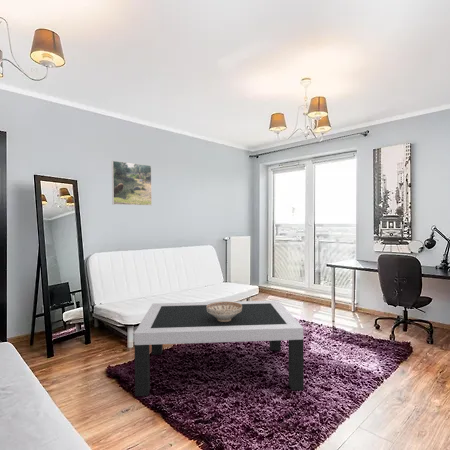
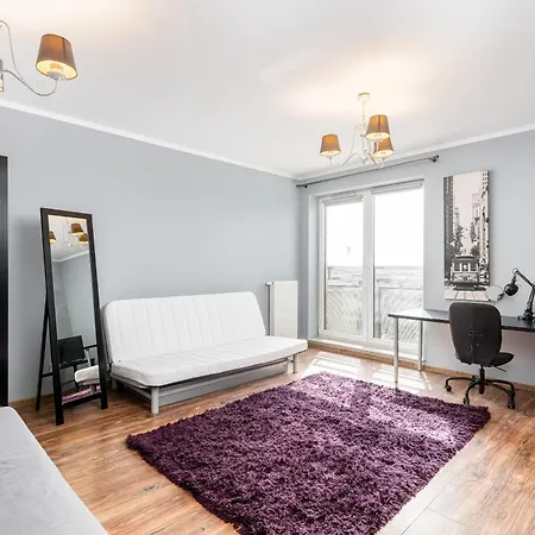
- decorative bowl [206,301,242,322]
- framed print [111,160,153,206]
- coffee table [133,299,305,397]
